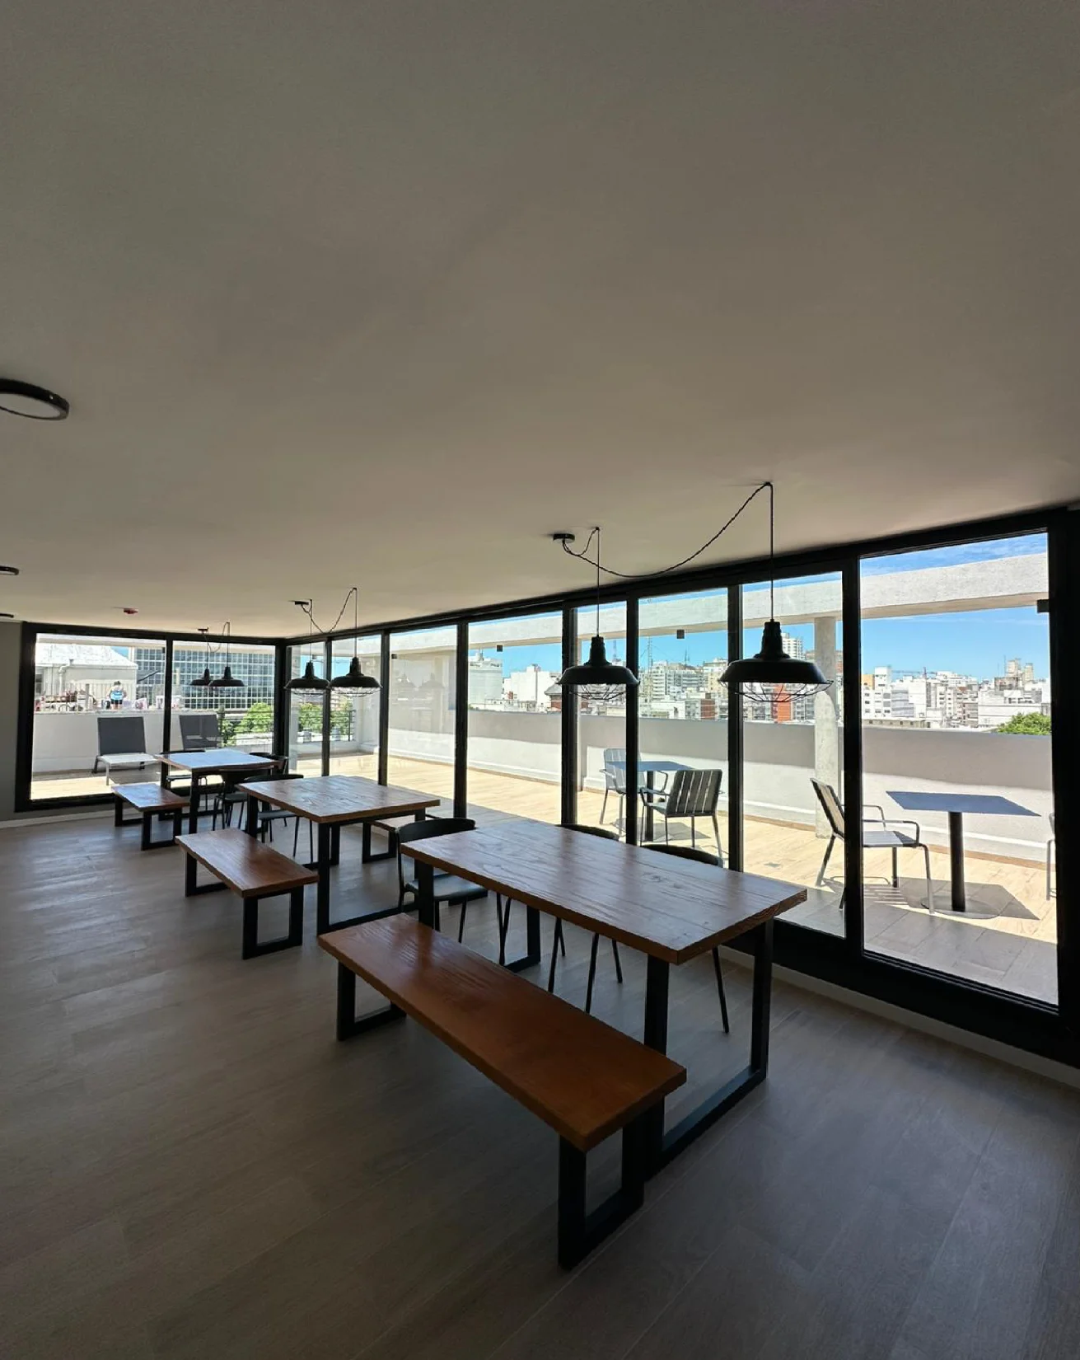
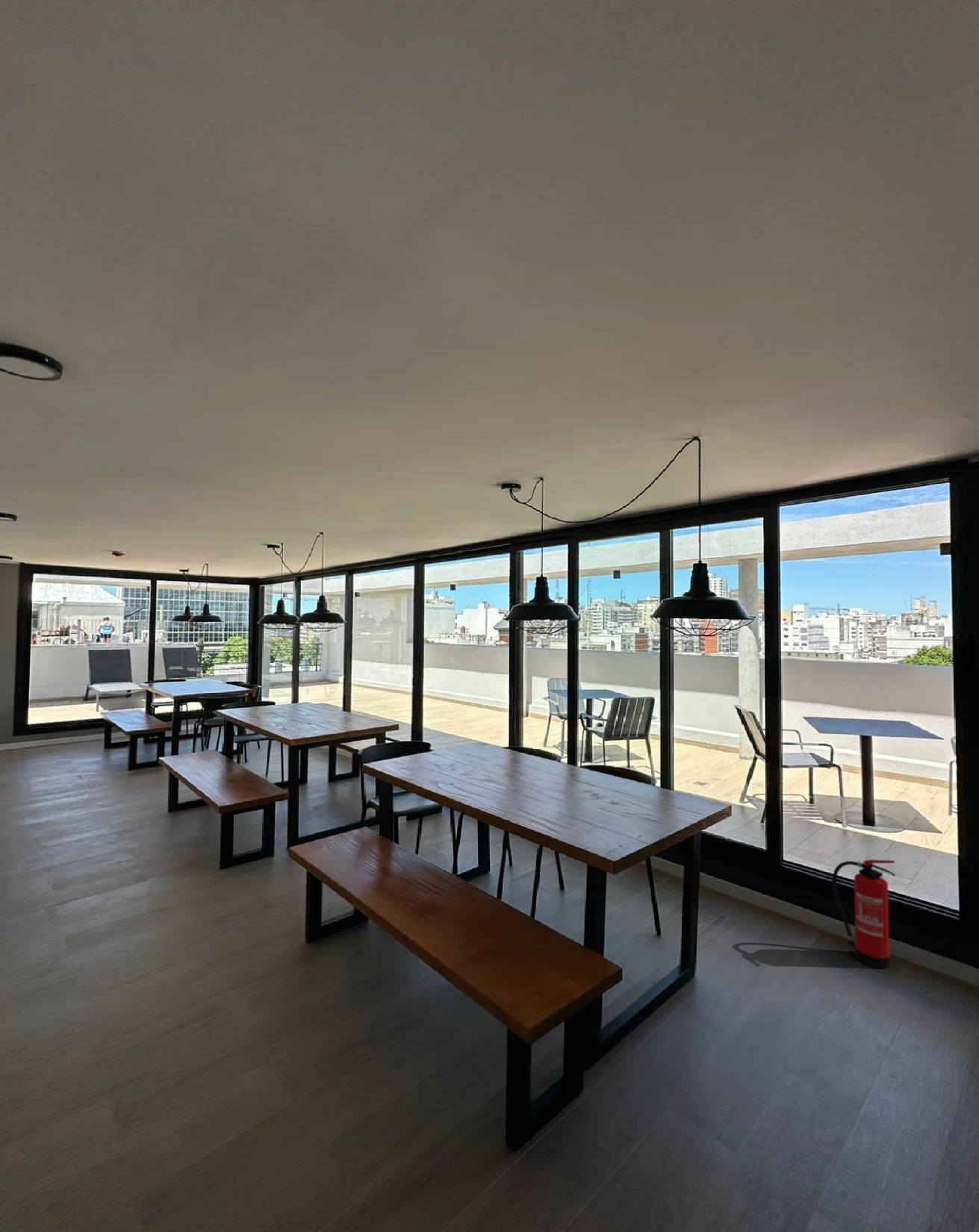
+ fire extinguisher [831,859,896,969]
